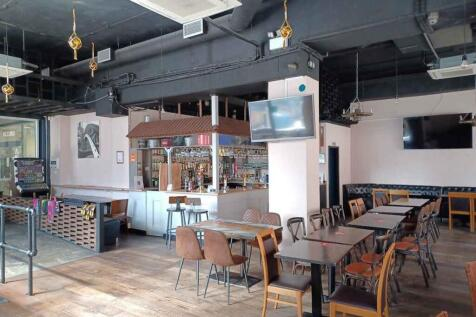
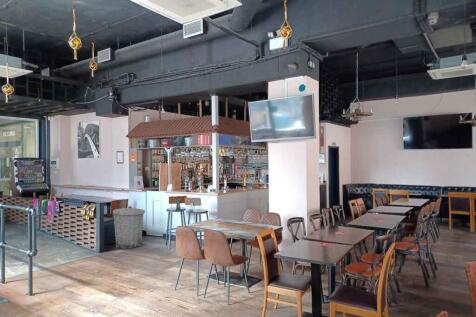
+ trash can [112,205,146,250]
